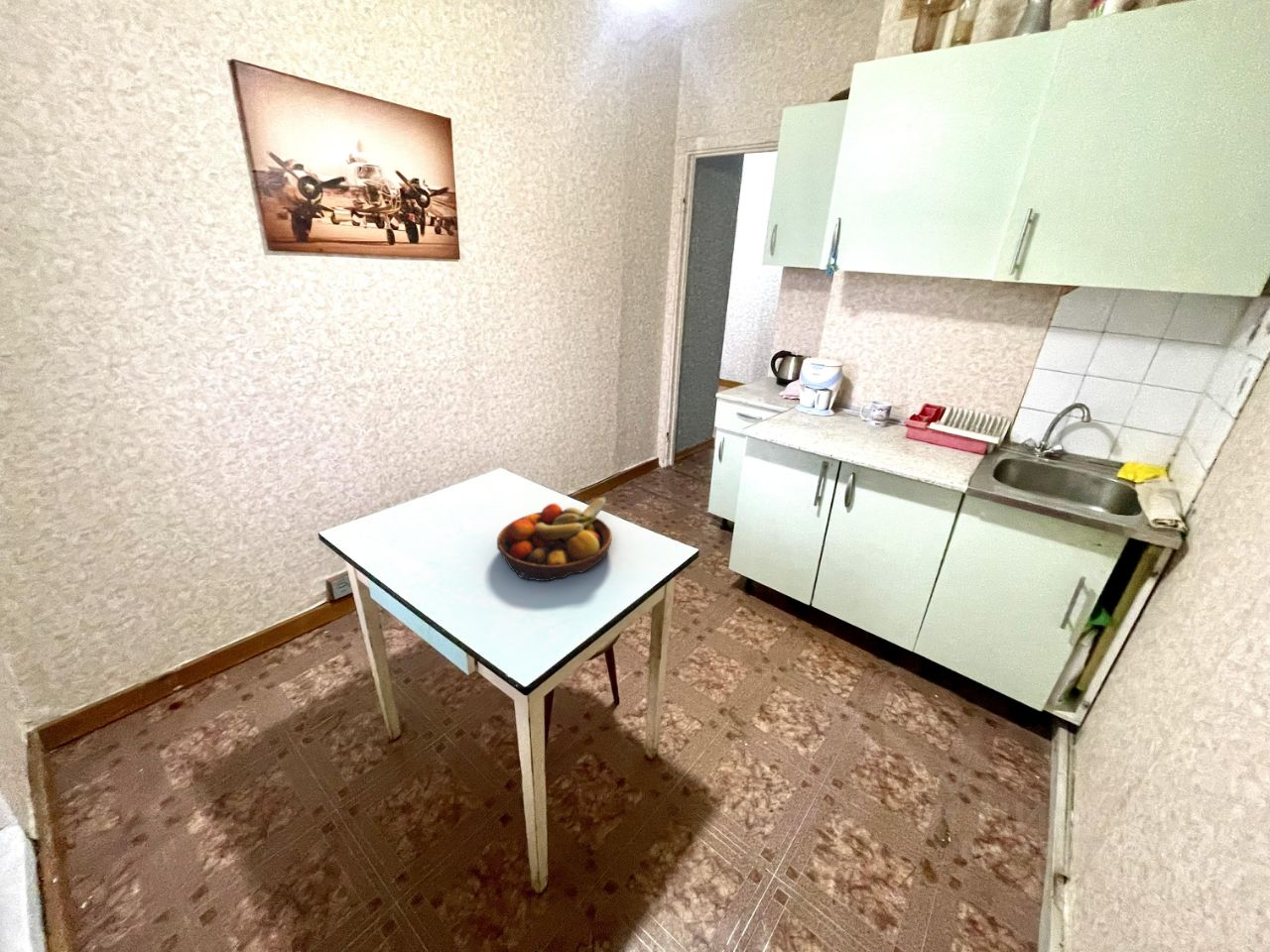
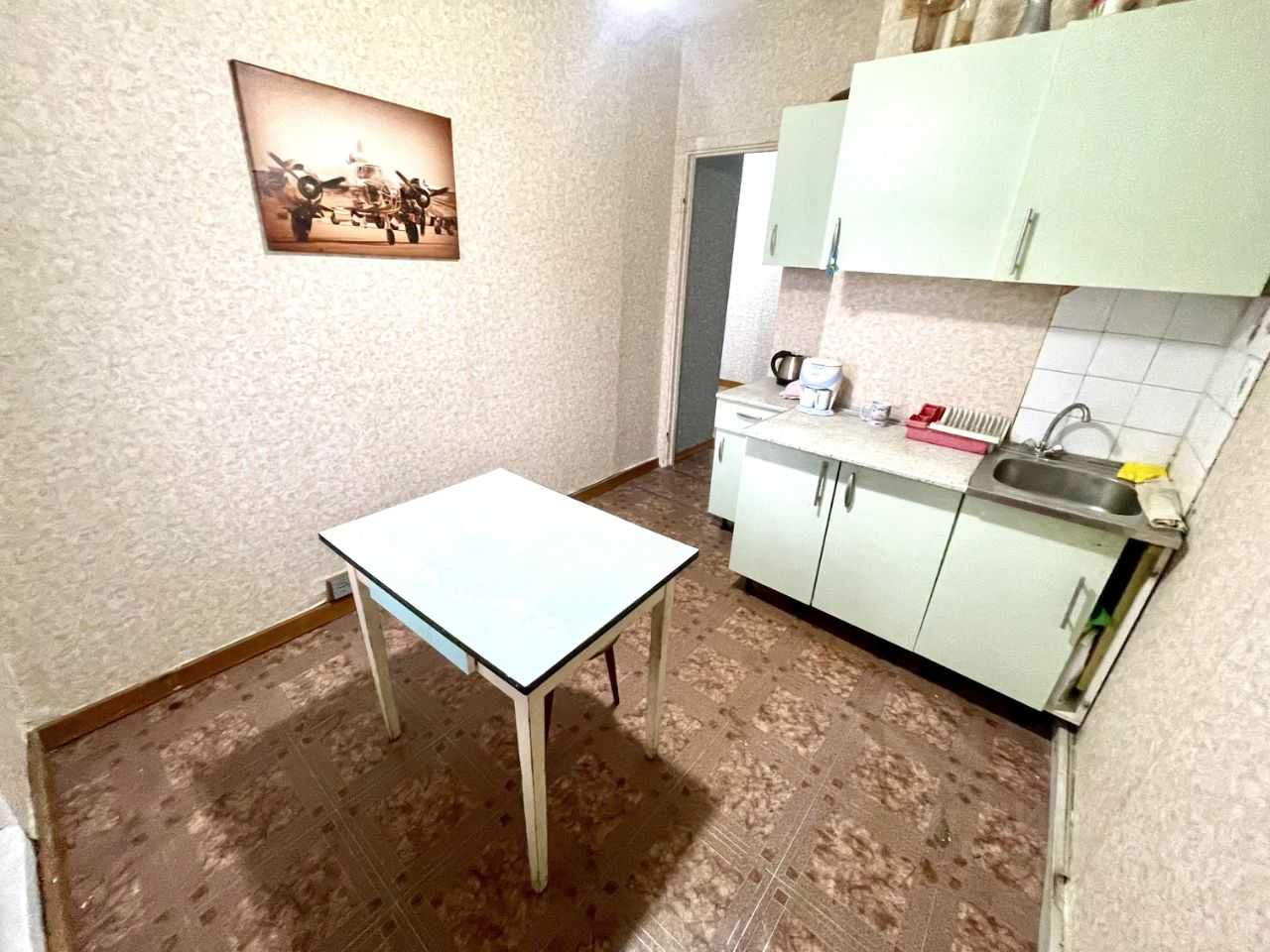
- fruit bowl [496,496,613,582]
